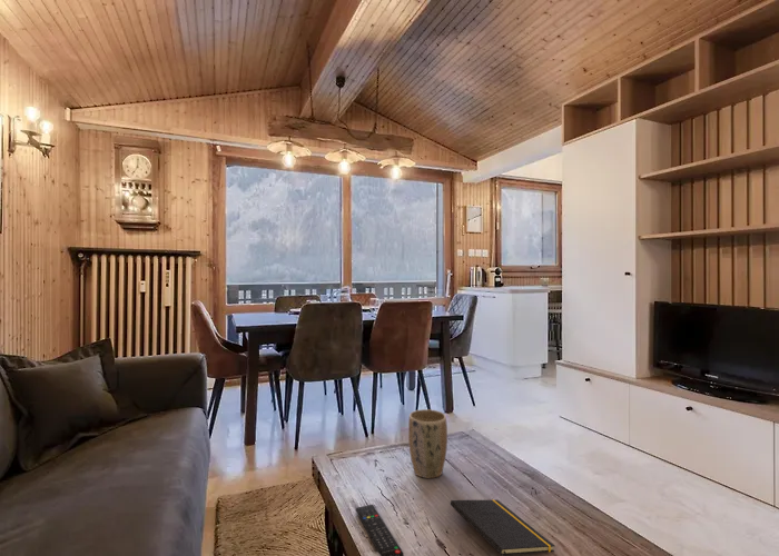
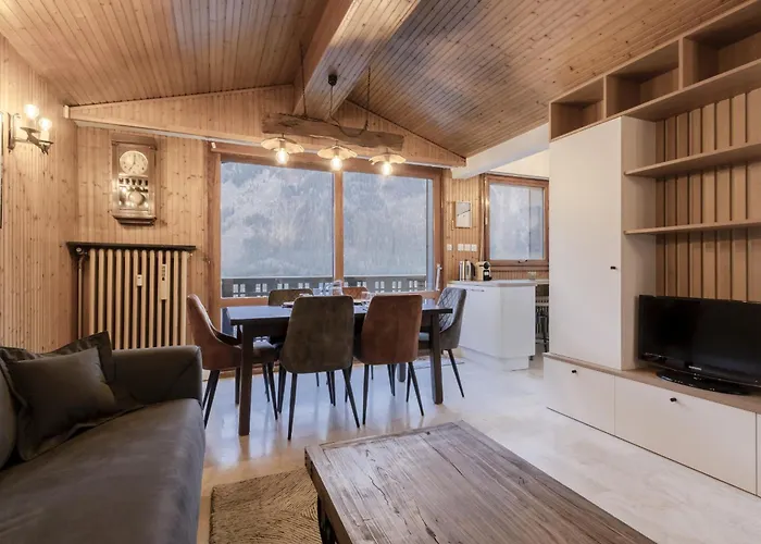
- plant pot [407,408,448,479]
- notepad [450,498,555,556]
- remote control [355,504,405,556]
